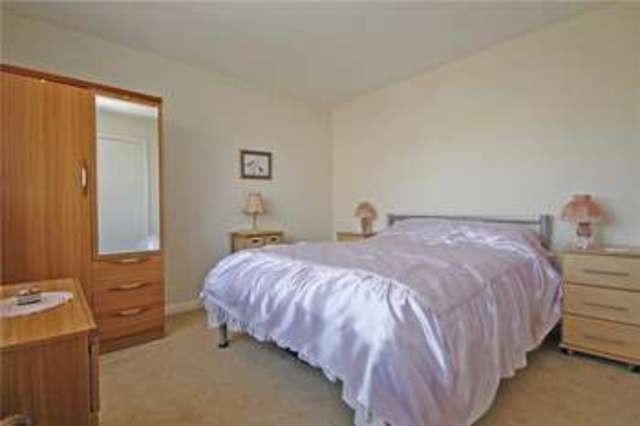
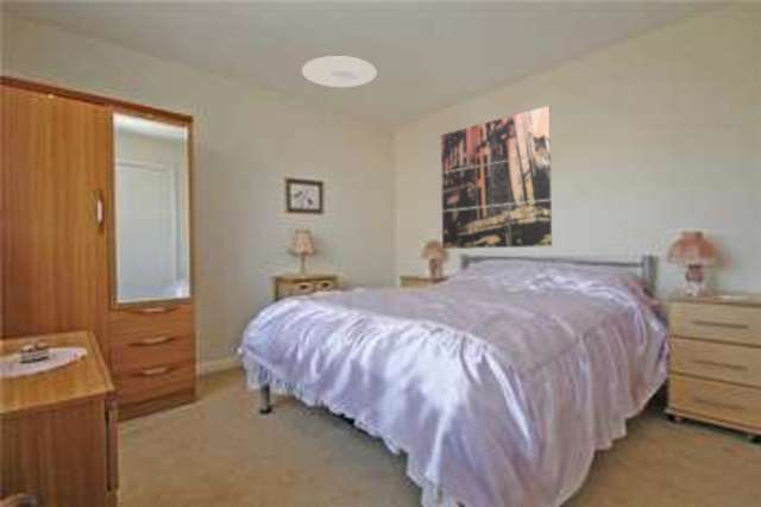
+ ceiling light [301,55,378,88]
+ wall art [440,105,553,250]
